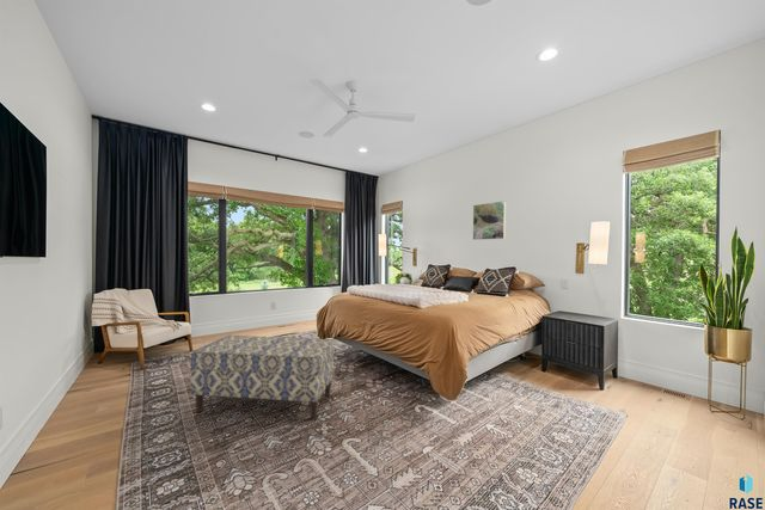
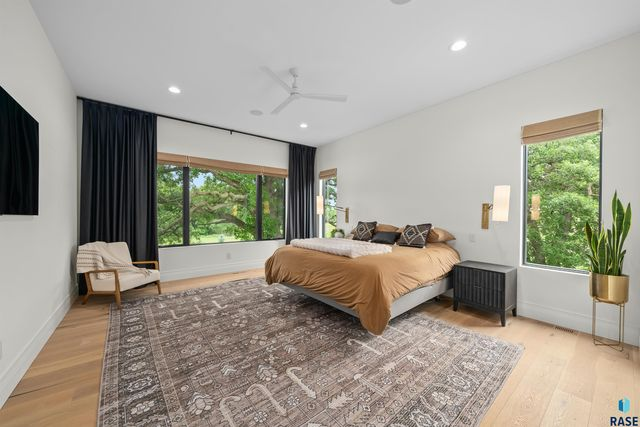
- bench [189,334,336,422]
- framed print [472,199,507,241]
